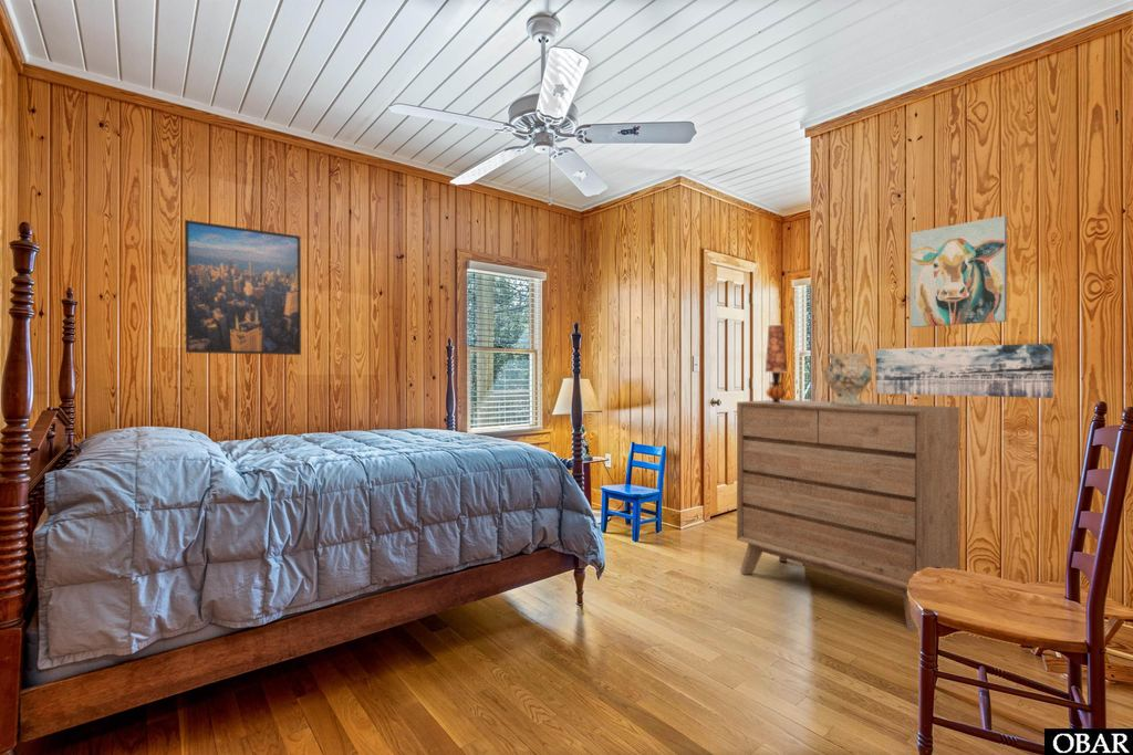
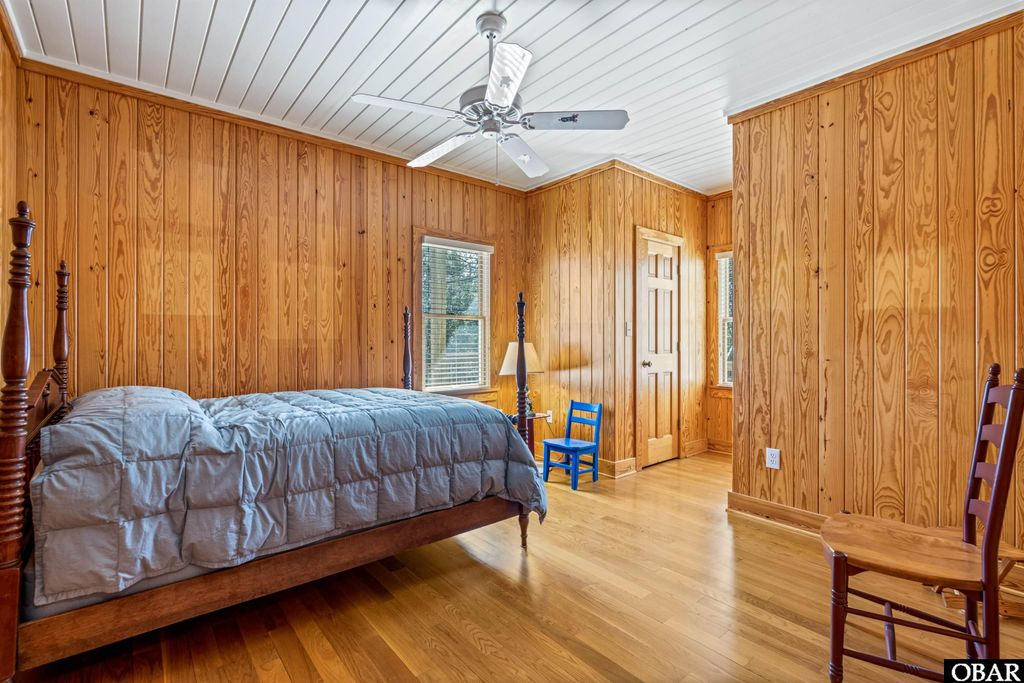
- decorative vase [823,352,873,406]
- table lamp [765,324,788,403]
- wall art [909,214,1008,328]
- dresser [736,399,960,633]
- wall art [875,343,1054,399]
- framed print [184,219,302,356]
